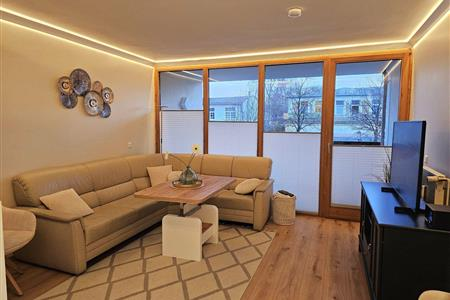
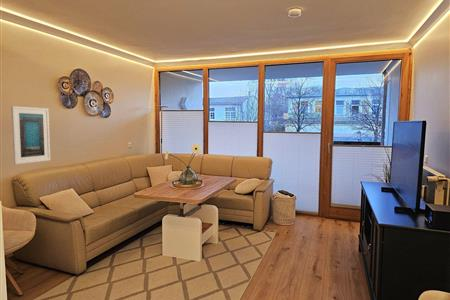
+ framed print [10,105,51,165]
